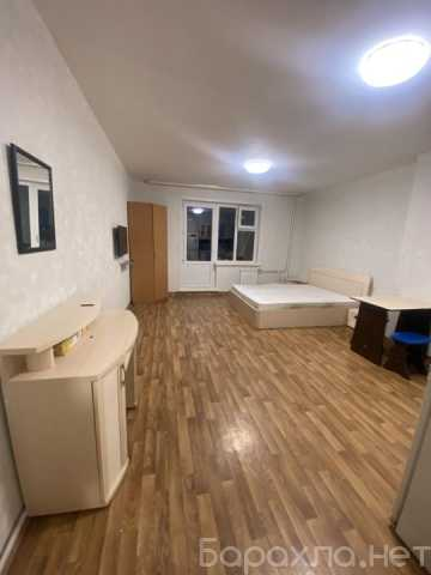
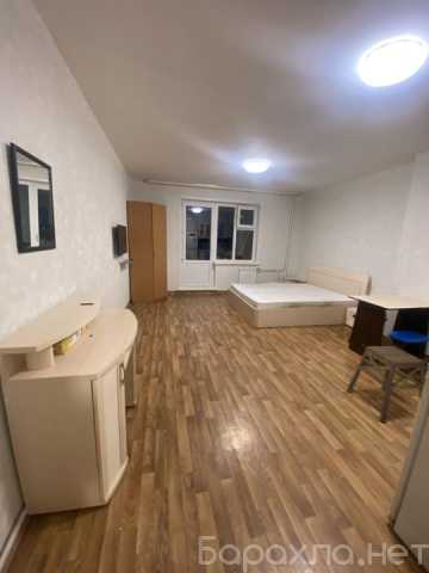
+ stool [346,345,427,424]
